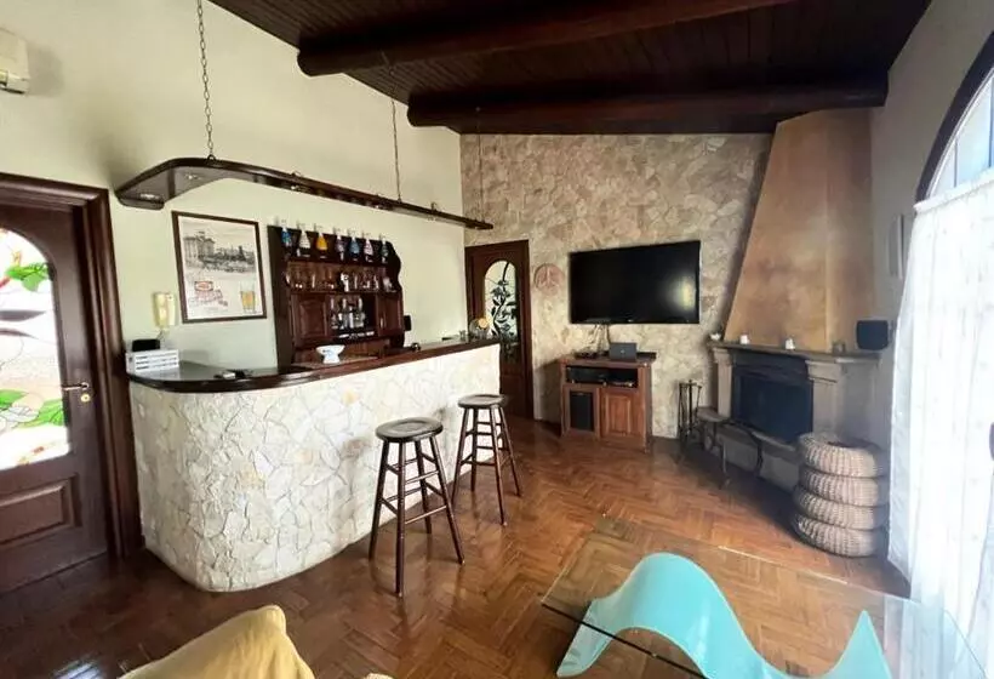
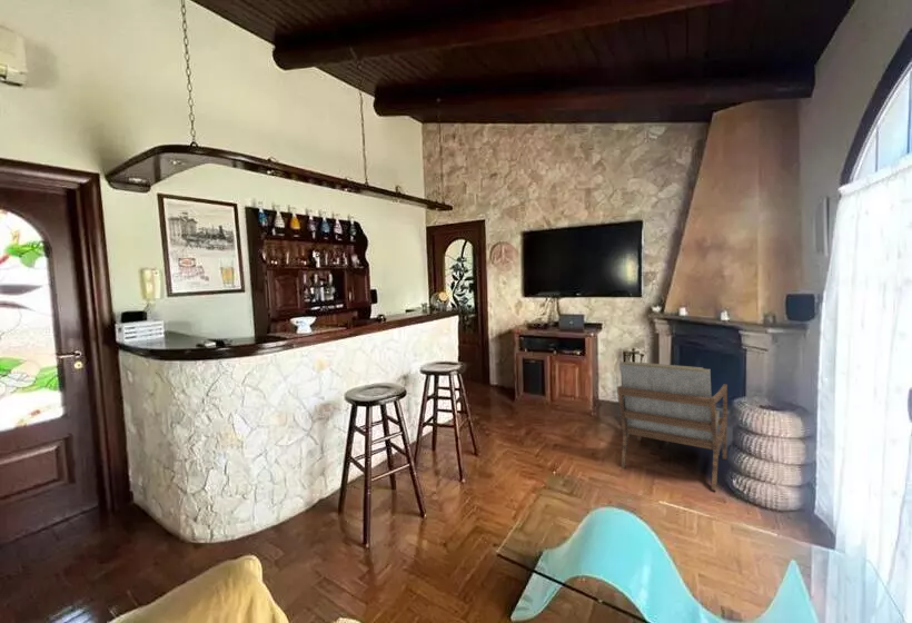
+ armchair [616,360,728,492]
